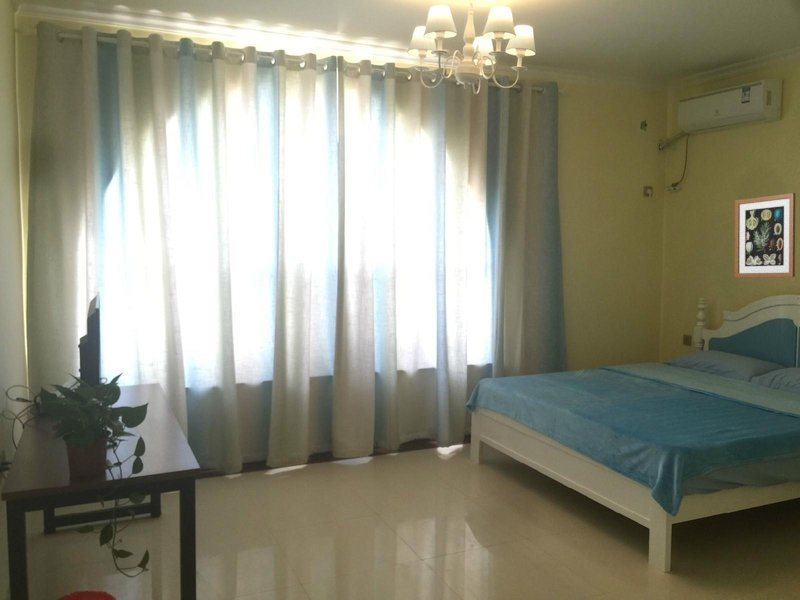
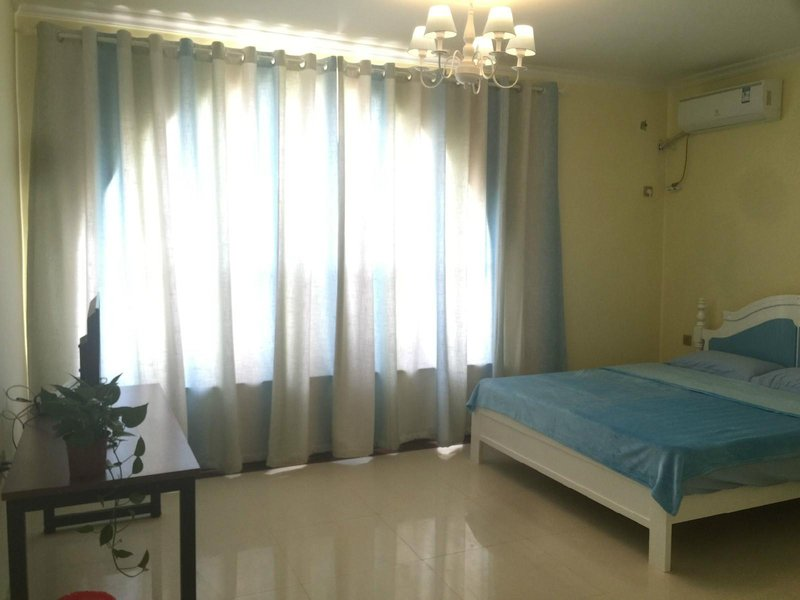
- wall art [734,192,796,279]
